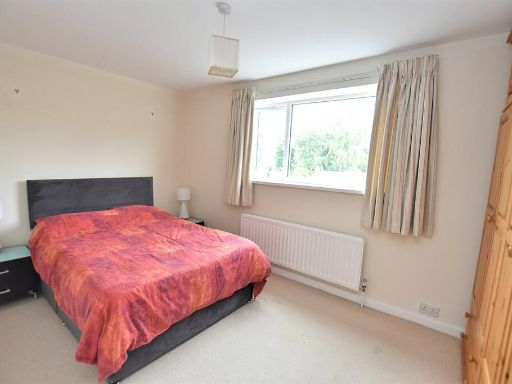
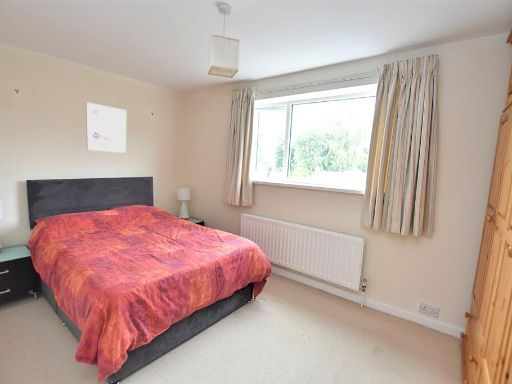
+ wall art [85,101,127,154]
